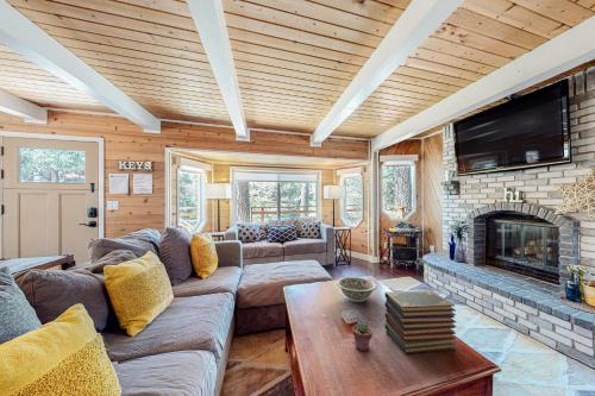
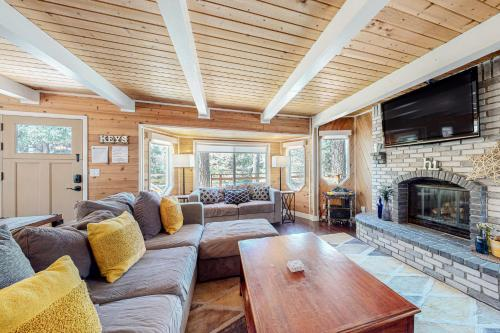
- potted succulent [351,320,374,352]
- decorative bowl [336,276,378,303]
- book stack [383,289,457,356]
